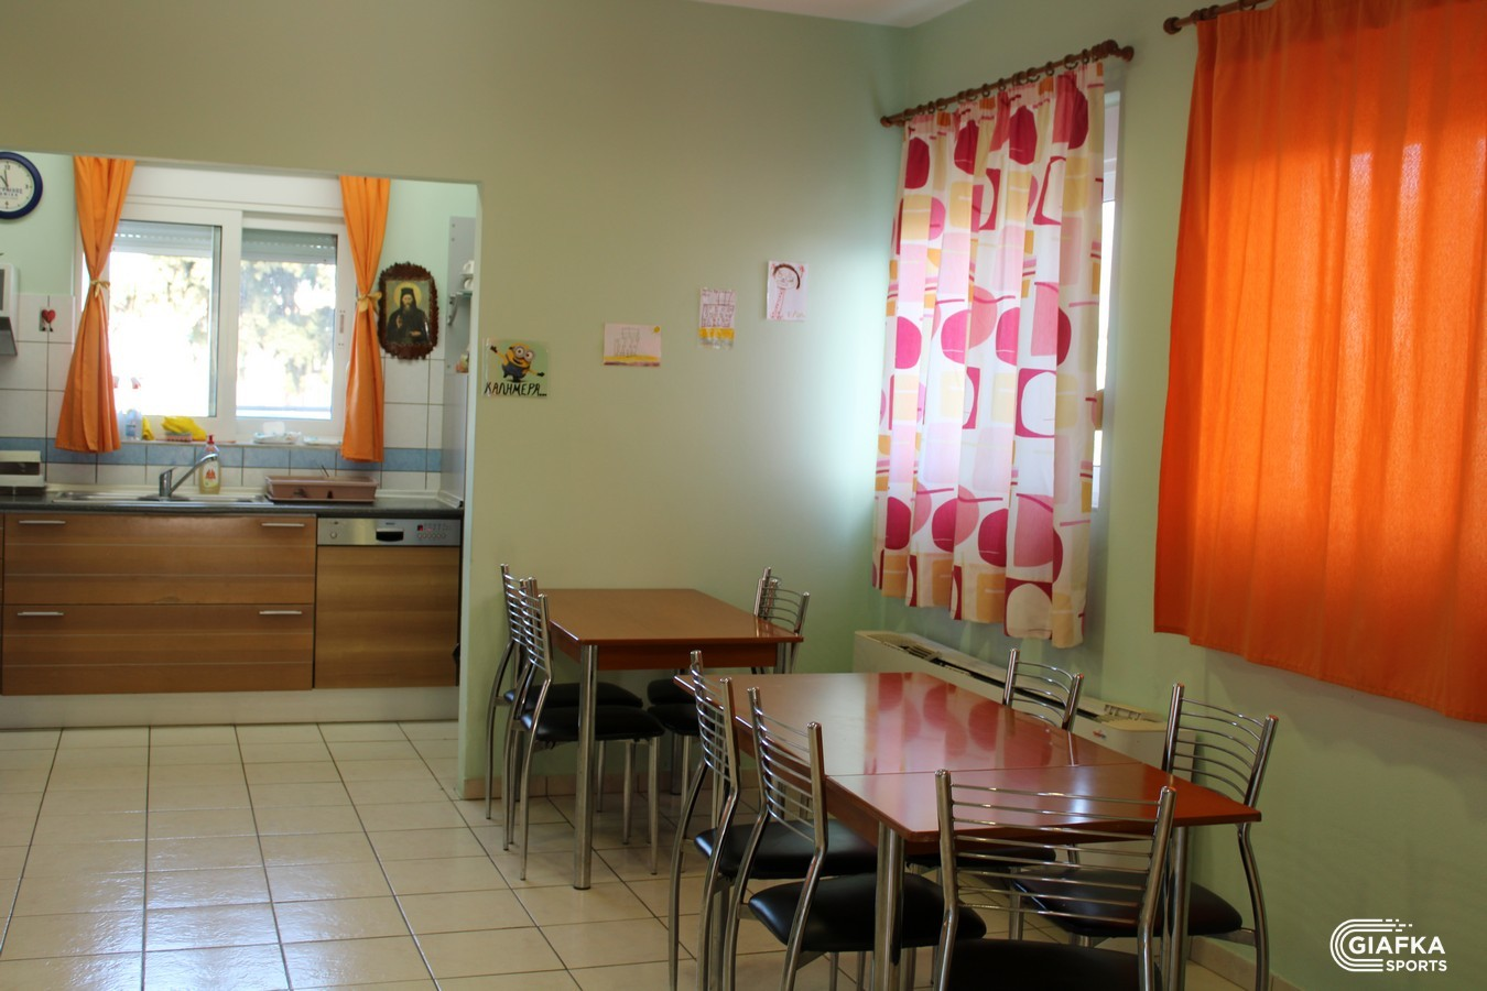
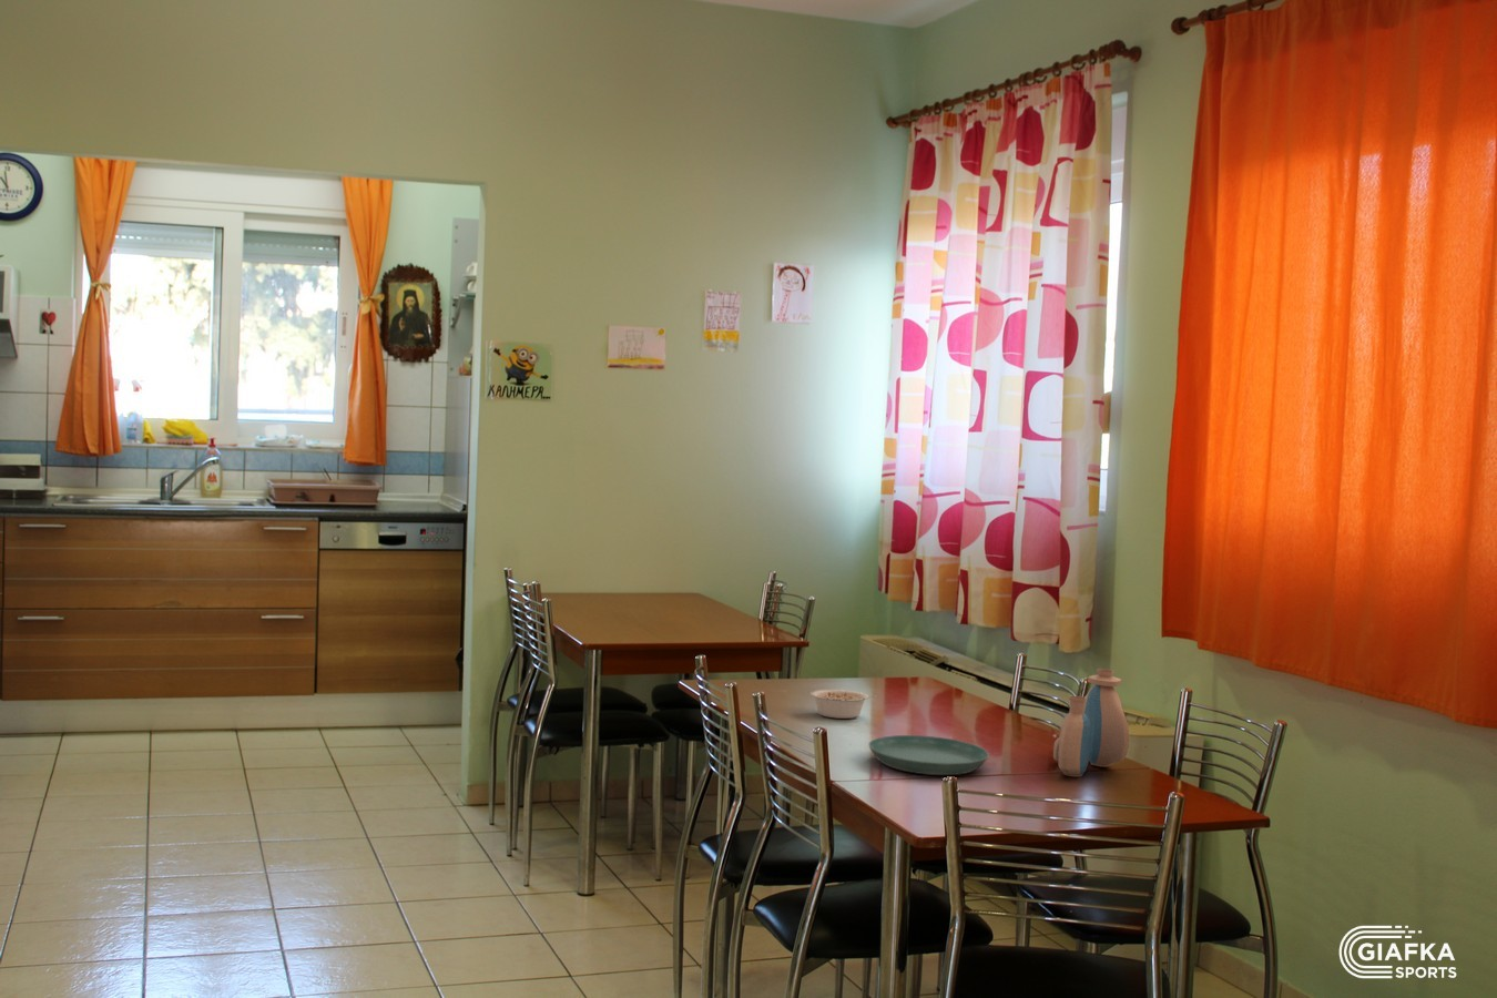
+ legume [810,688,874,720]
+ saucer [869,734,990,776]
+ water jug [1053,667,1129,777]
